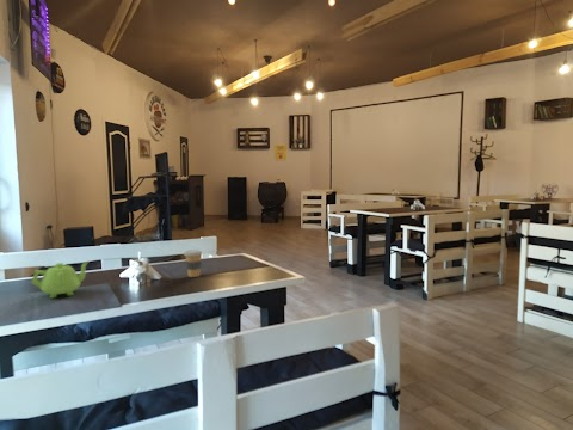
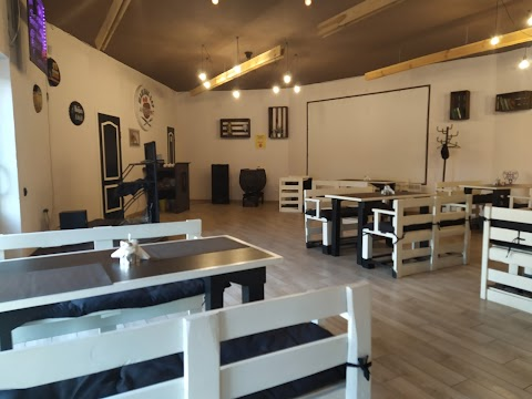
- teapot [30,260,90,300]
- coffee cup [183,248,204,278]
